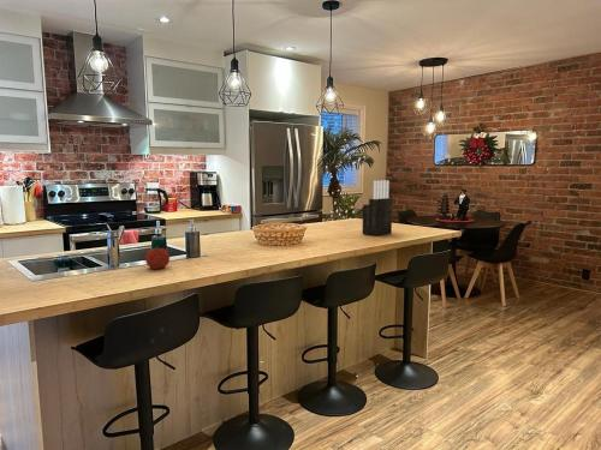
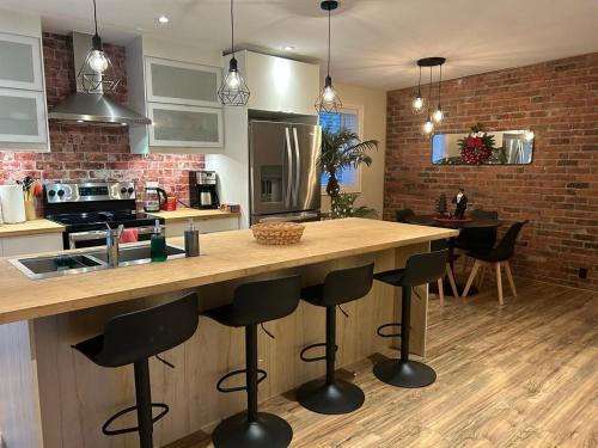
- knife block [362,179,393,236]
- fruit [144,245,171,270]
